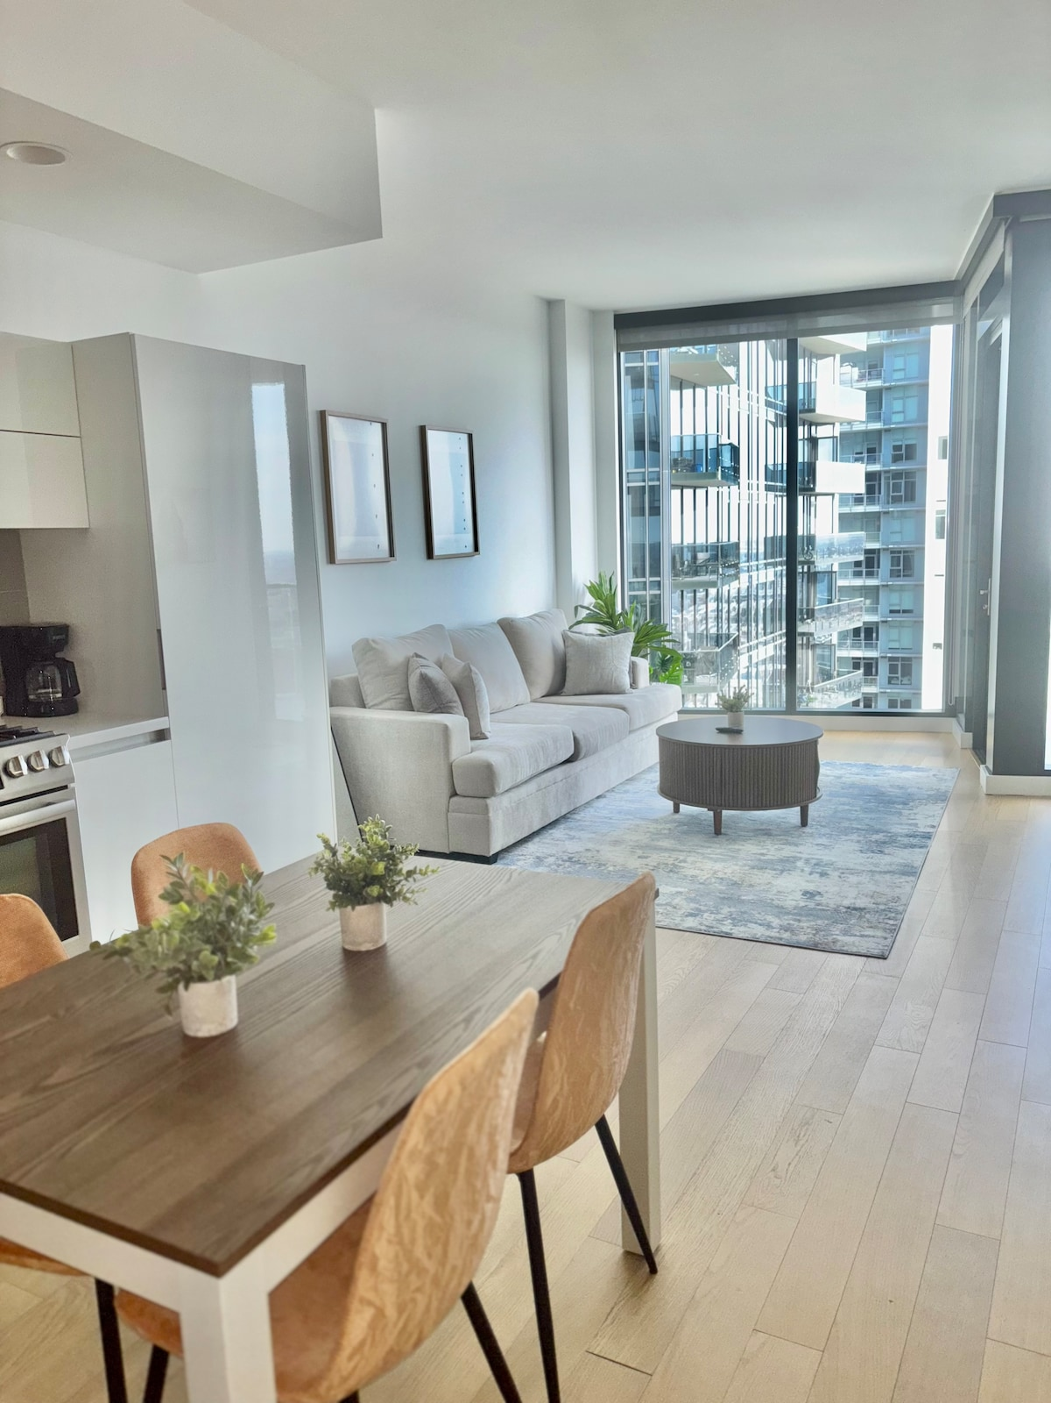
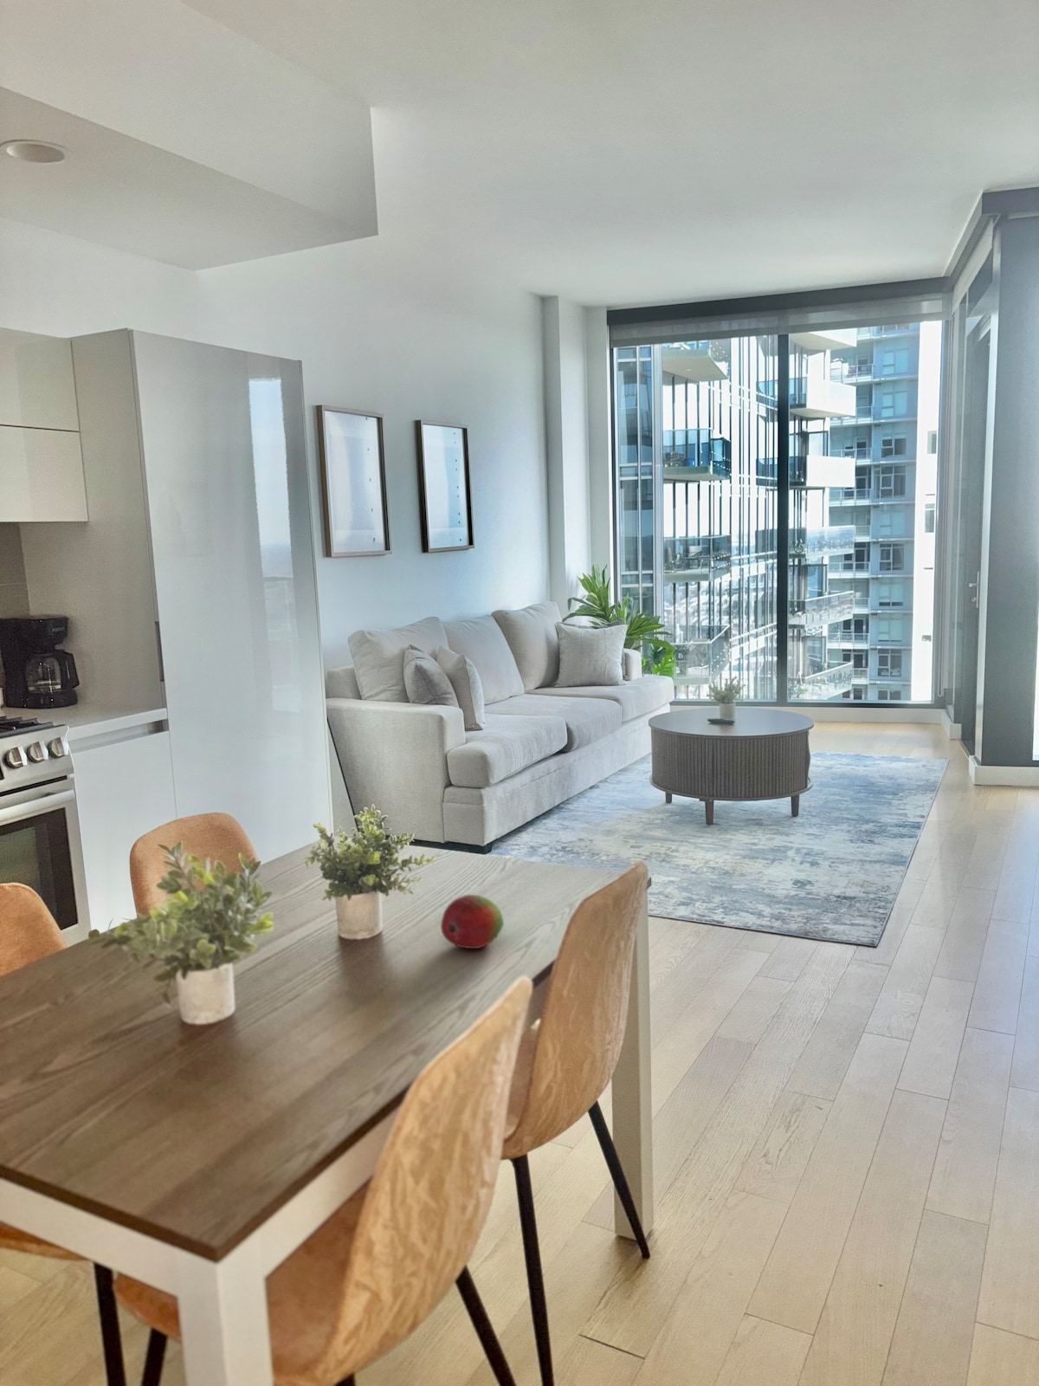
+ fruit [440,894,505,949]
